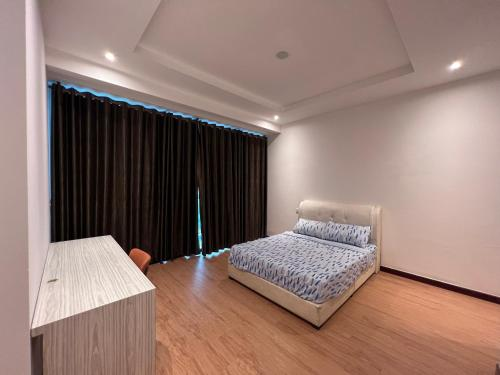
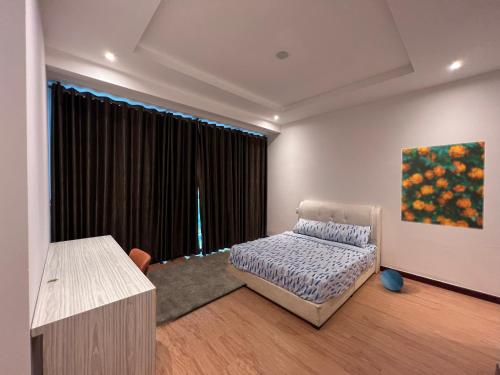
+ ball [379,269,405,292]
+ rug [147,250,247,328]
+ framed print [400,140,487,231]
